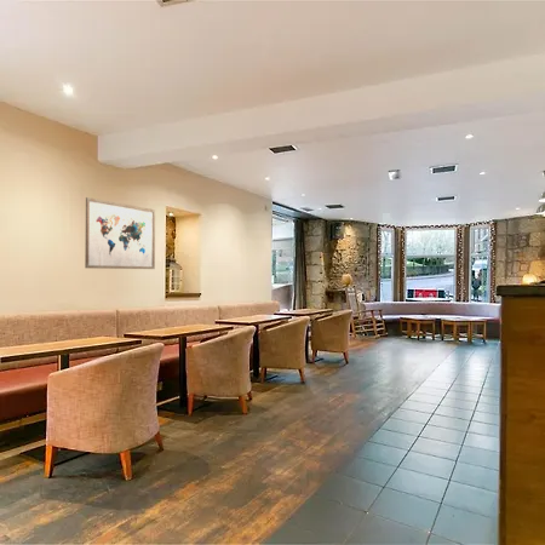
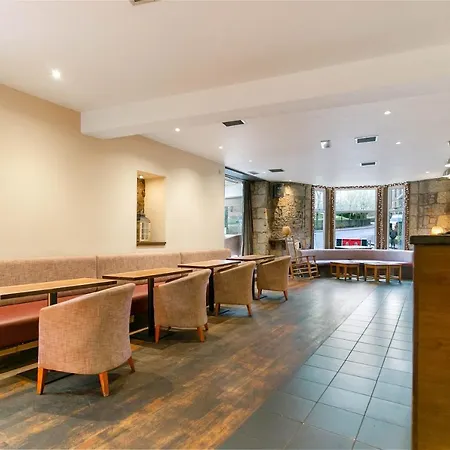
- wall art [84,196,156,270]
